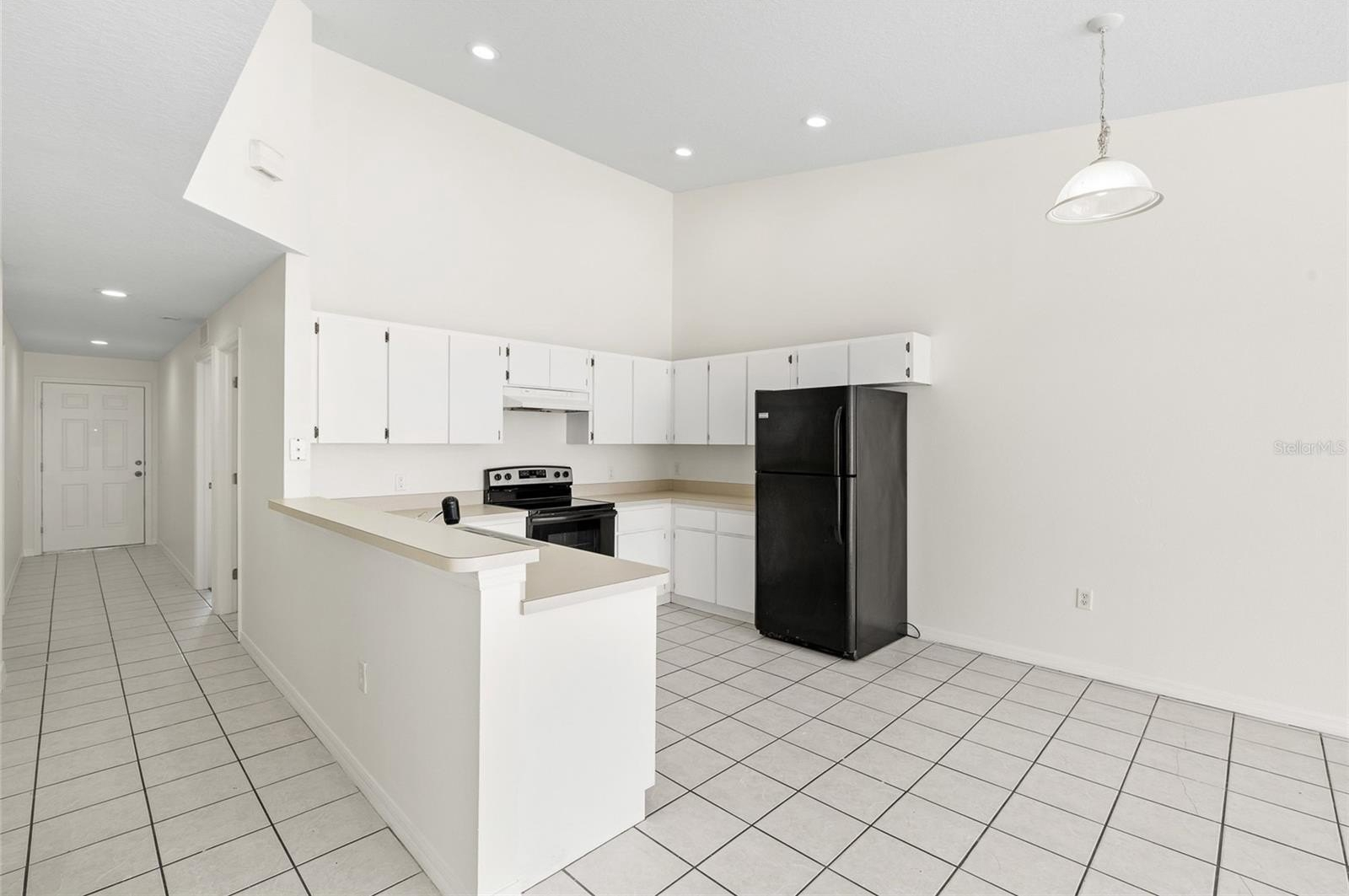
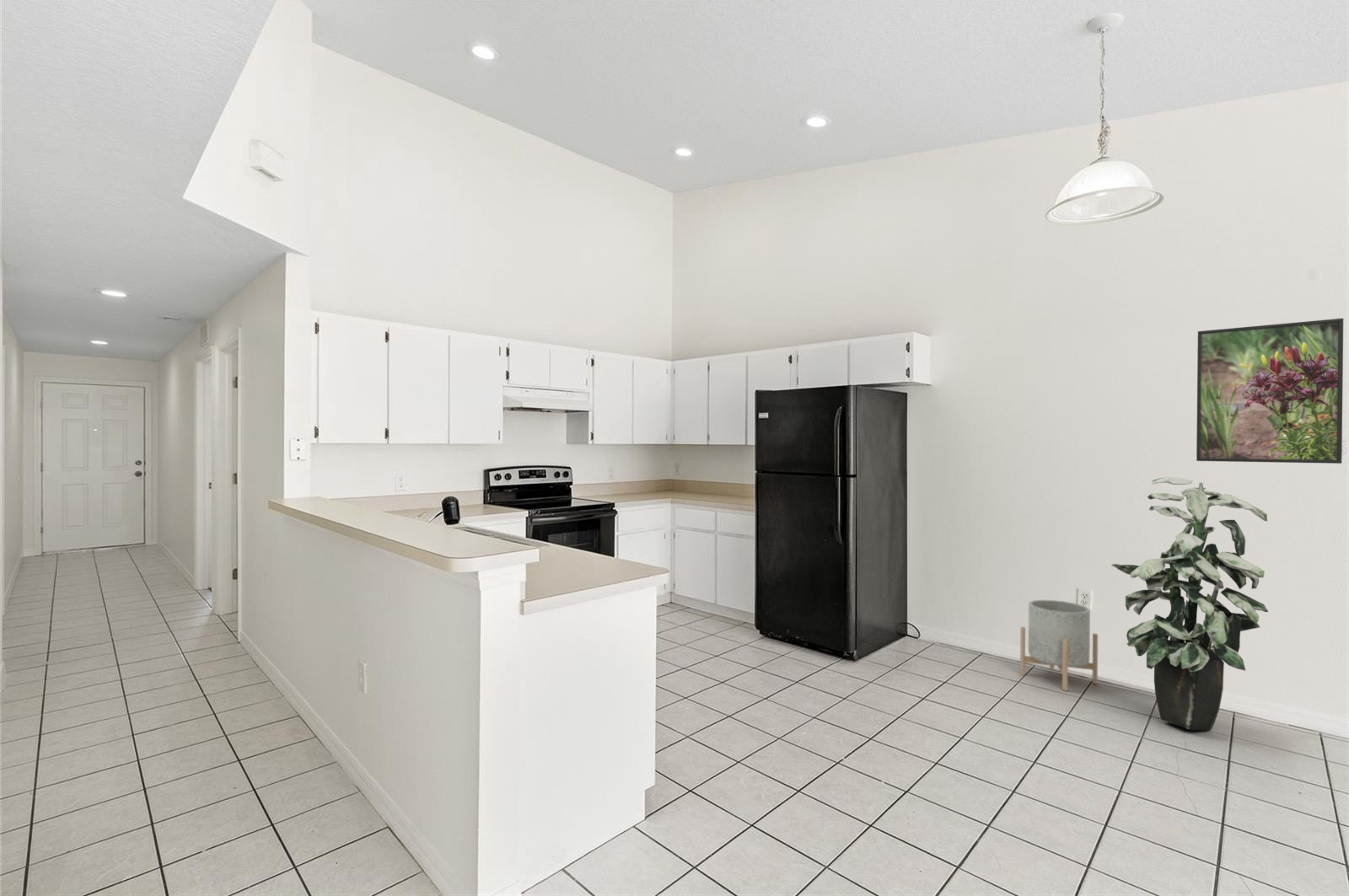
+ planter [1019,599,1099,692]
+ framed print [1196,318,1344,464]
+ indoor plant [1110,476,1269,731]
